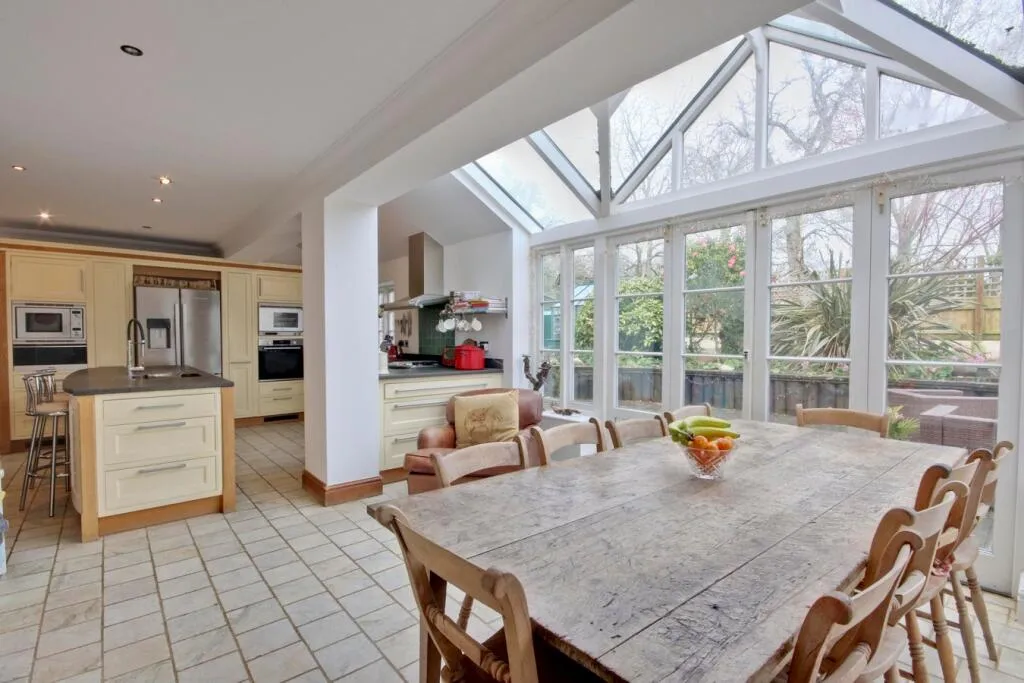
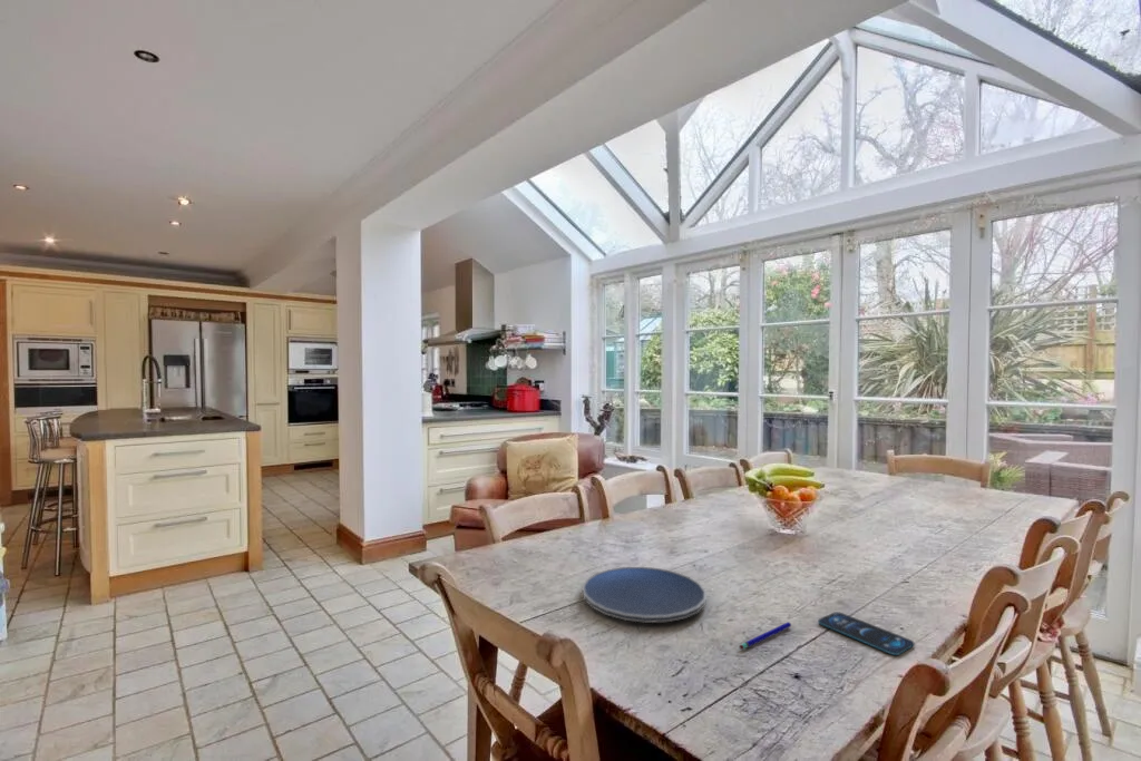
+ smartphone [817,611,915,656]
+ pen [739,621,792,651]
+ plate [582,566,708,624]
